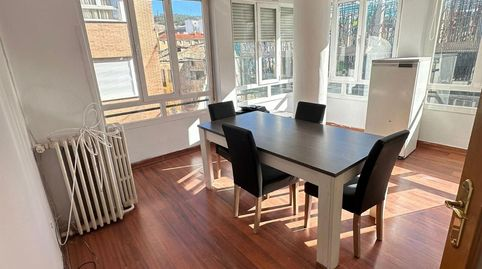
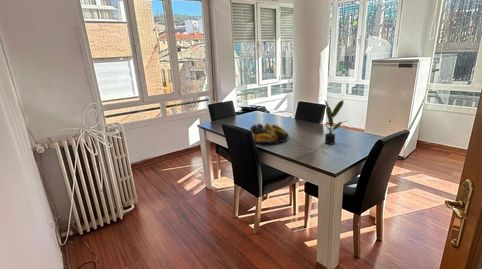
+ potted plant [322,99,349,145]
+ fruit bowl [249,122,290,145]
